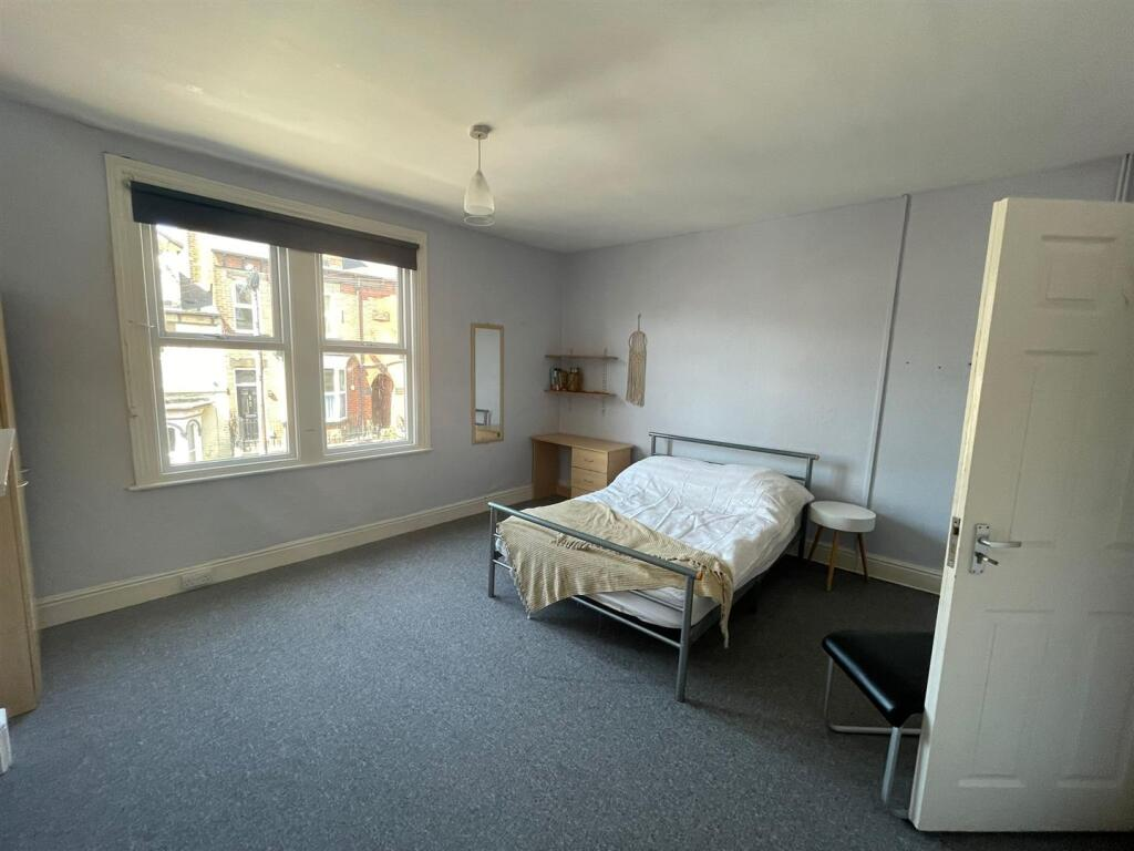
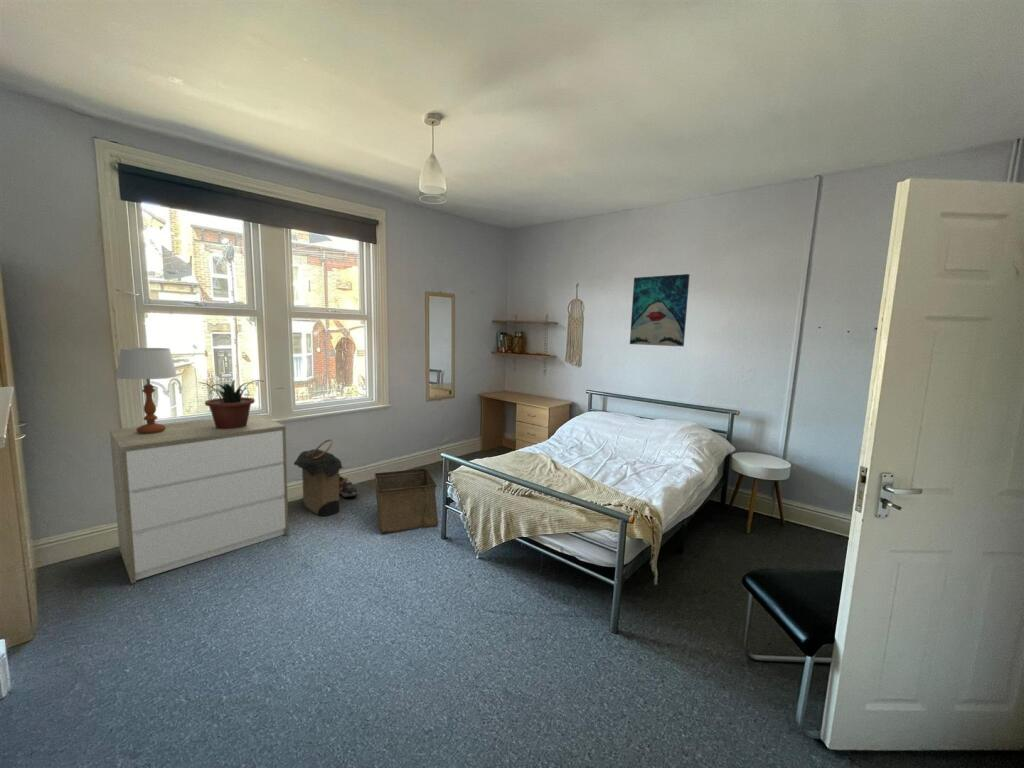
+ table lamp [115,347,178,434]
+ dresser [109,413,290,585]
+ potted plant [198,379,265,429]
+ shoe [339,473,359,499]
+ laundry hamper [293,438,345,517]
+ wall art [629,273,691,347]
+ storage bin [374,468,439,535]
